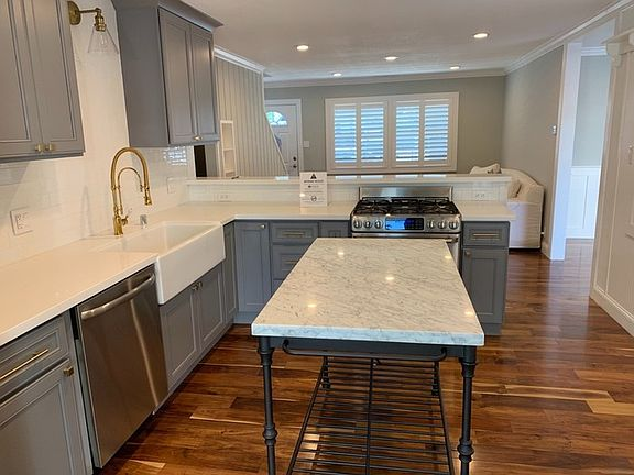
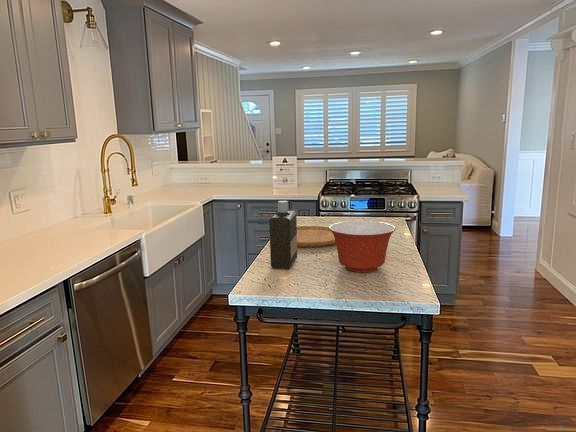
+ mixing bowl [328,220,397,273]
+ cutting board [297,225,336,248]
+ bottle [268,200,298,270]
